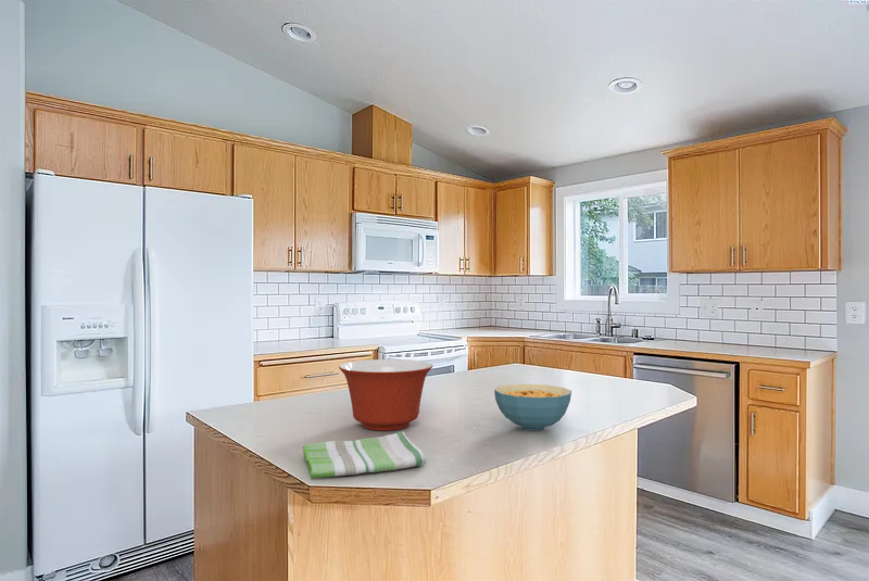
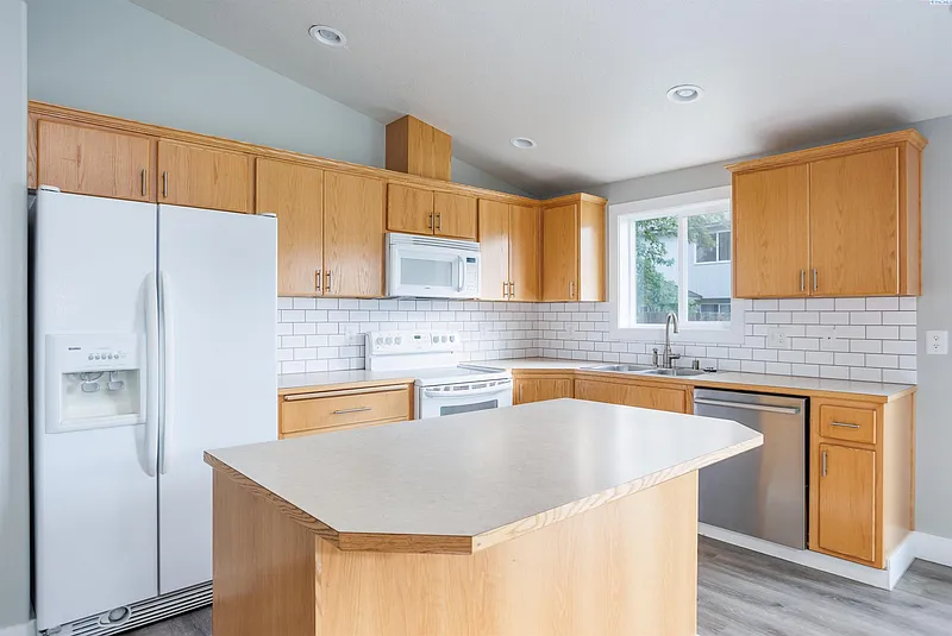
- cereal bowl [493,383,572,431]
- dish towel [302,431,427,480]
- mixing bowl [338,358,433,431]
